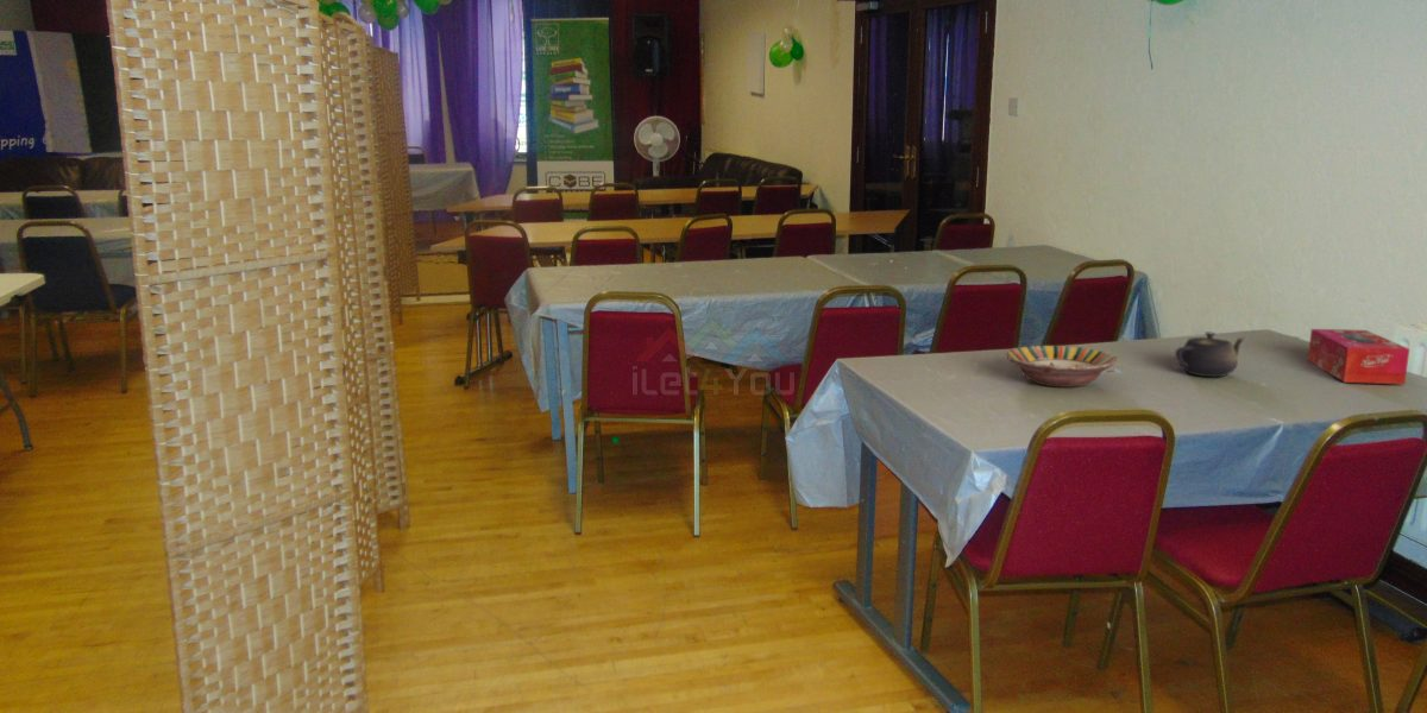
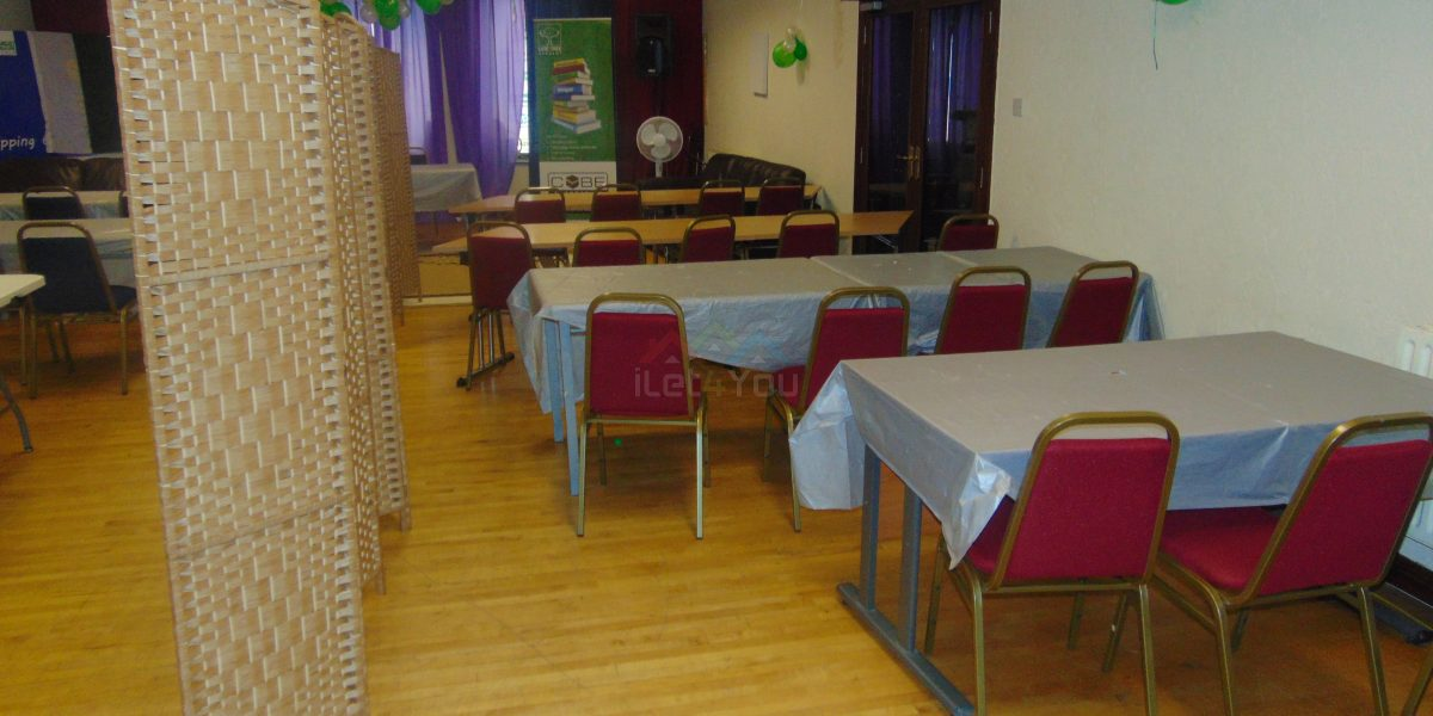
- serving bowl [1005,345,1118,389]
- teapot [1174,332,1246,378]
- tissue box [1307,328,1410,385]
